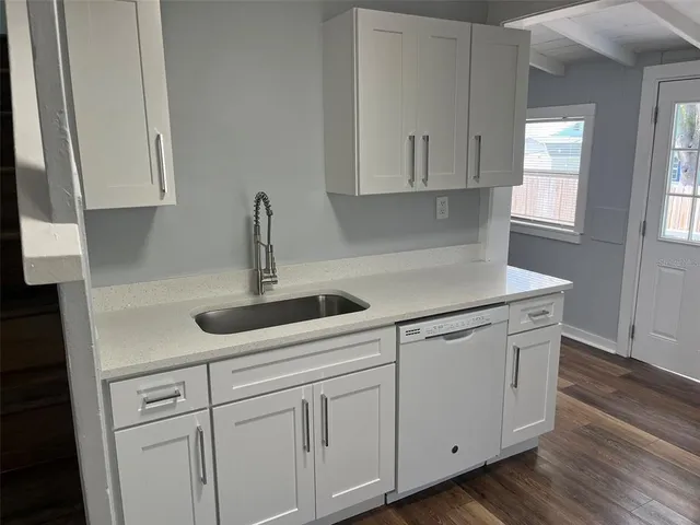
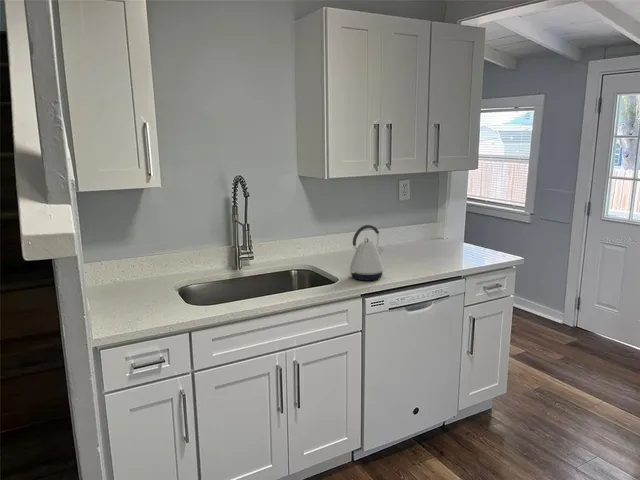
+ kettle [349,224,385,282]
